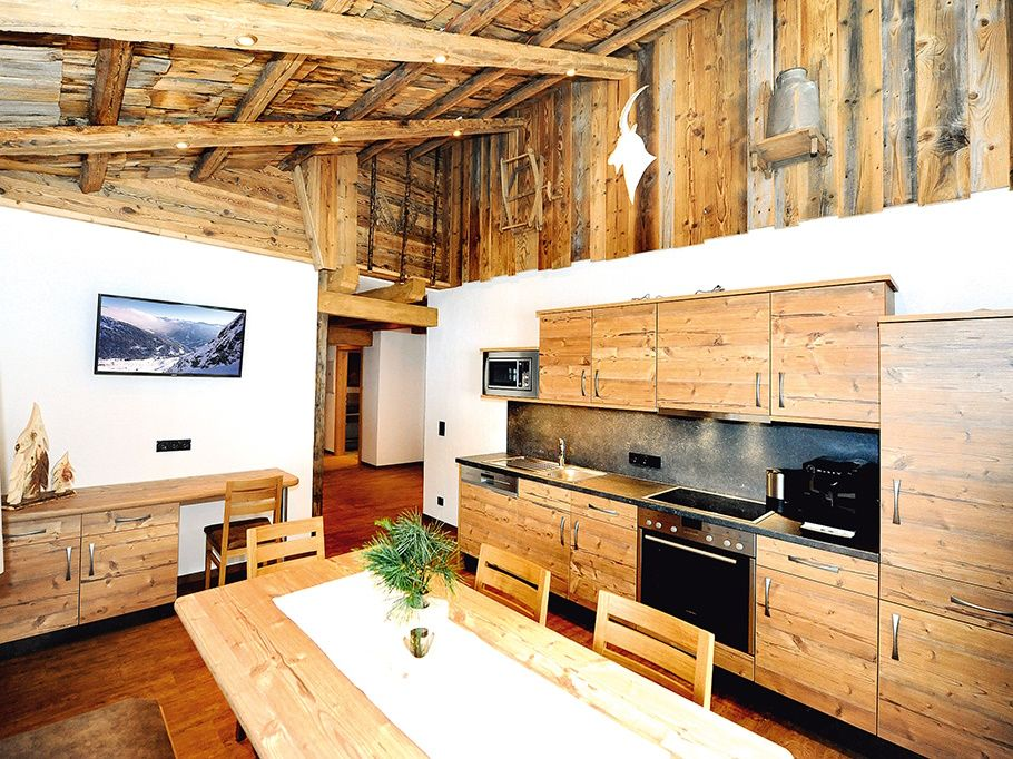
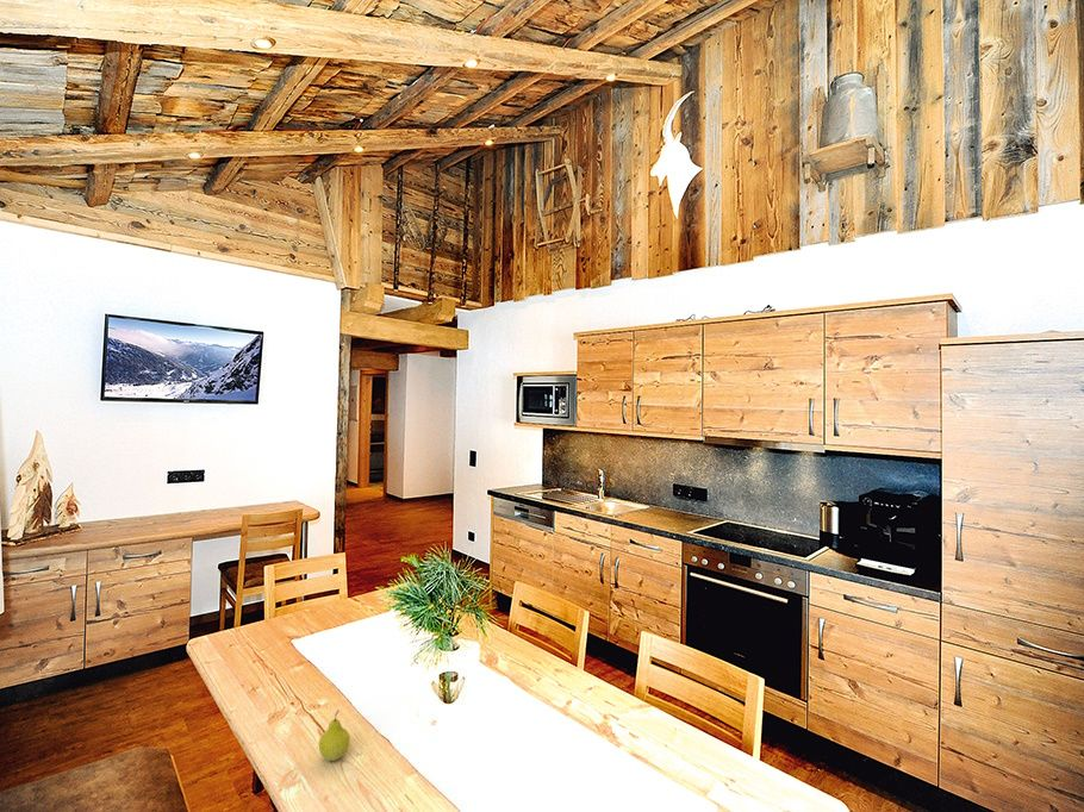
+ fruit [318,710,351,762]
